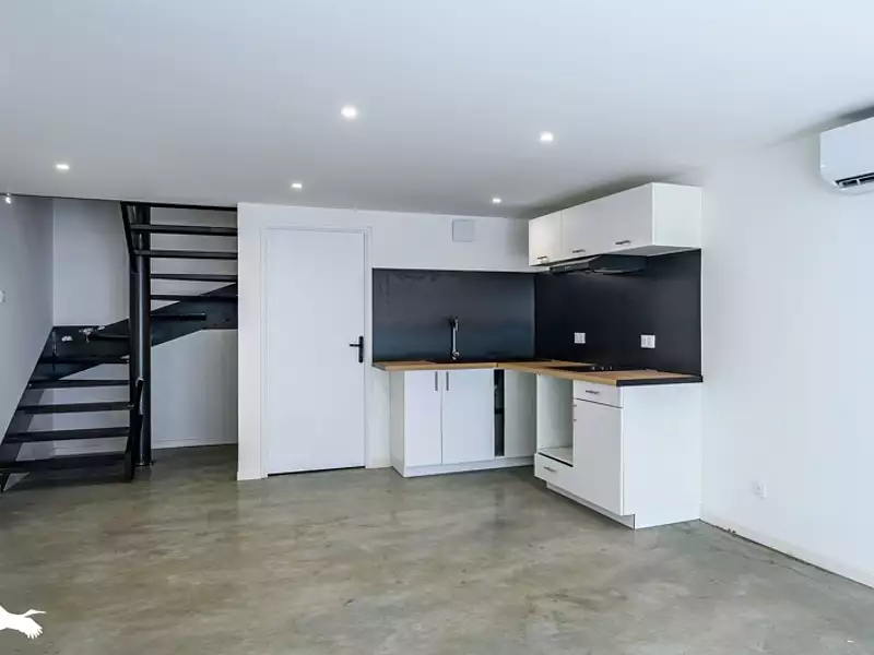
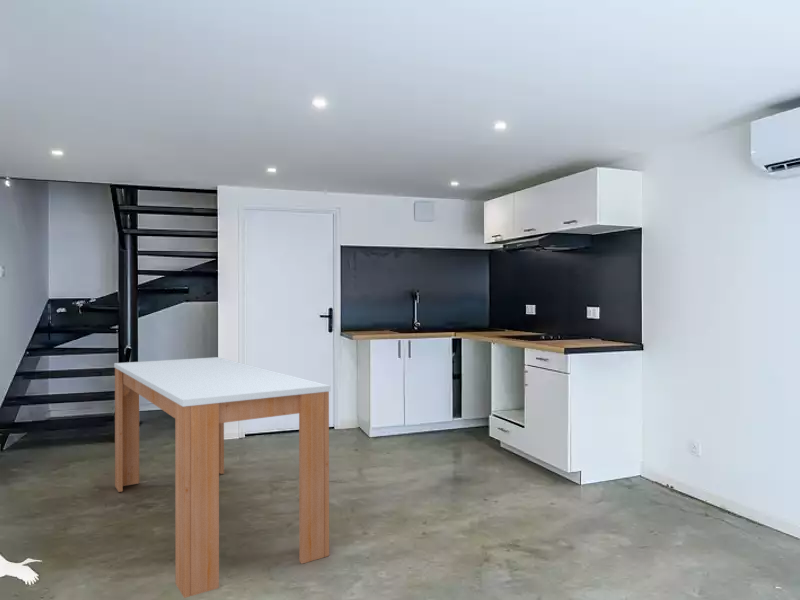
+ dining table [113,356,332,599]
